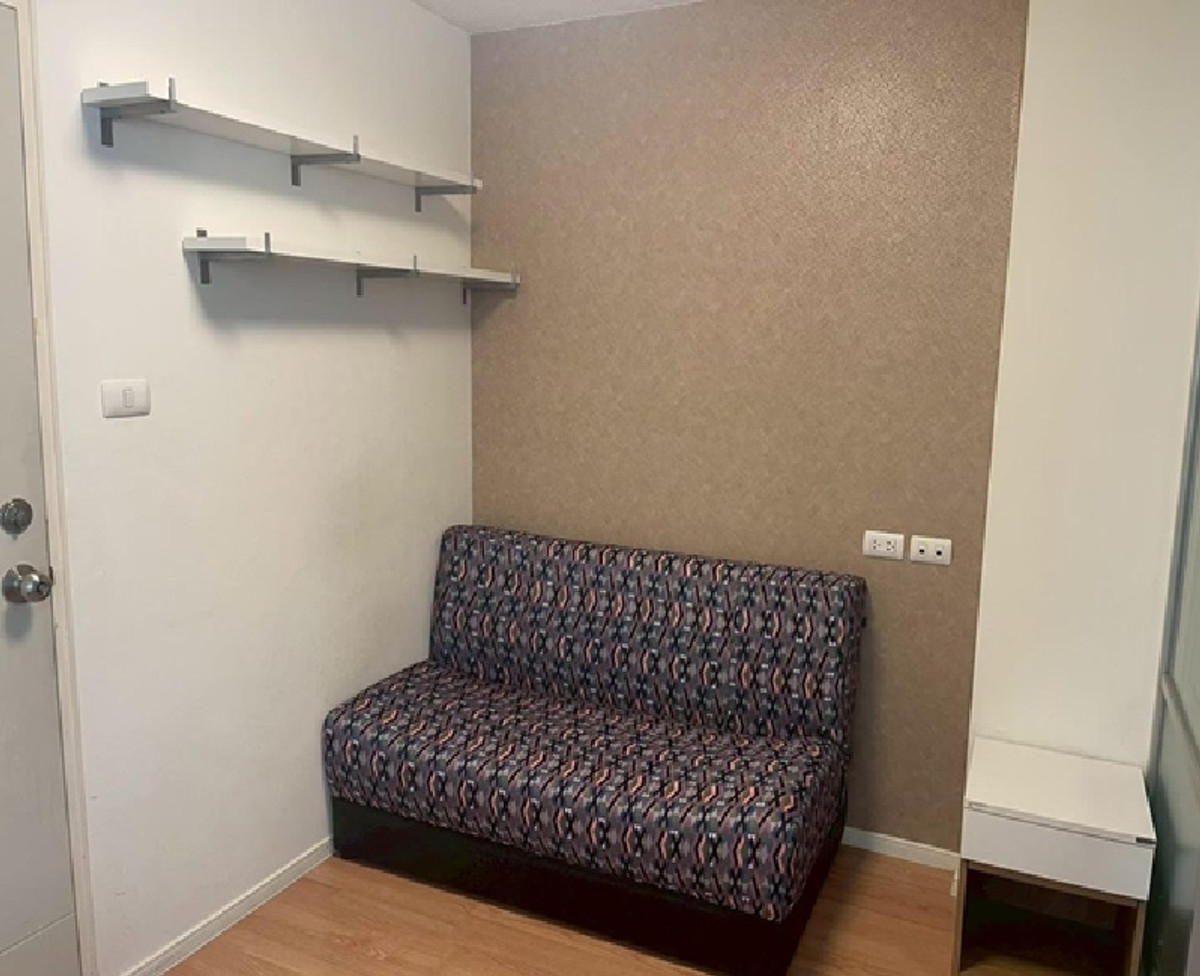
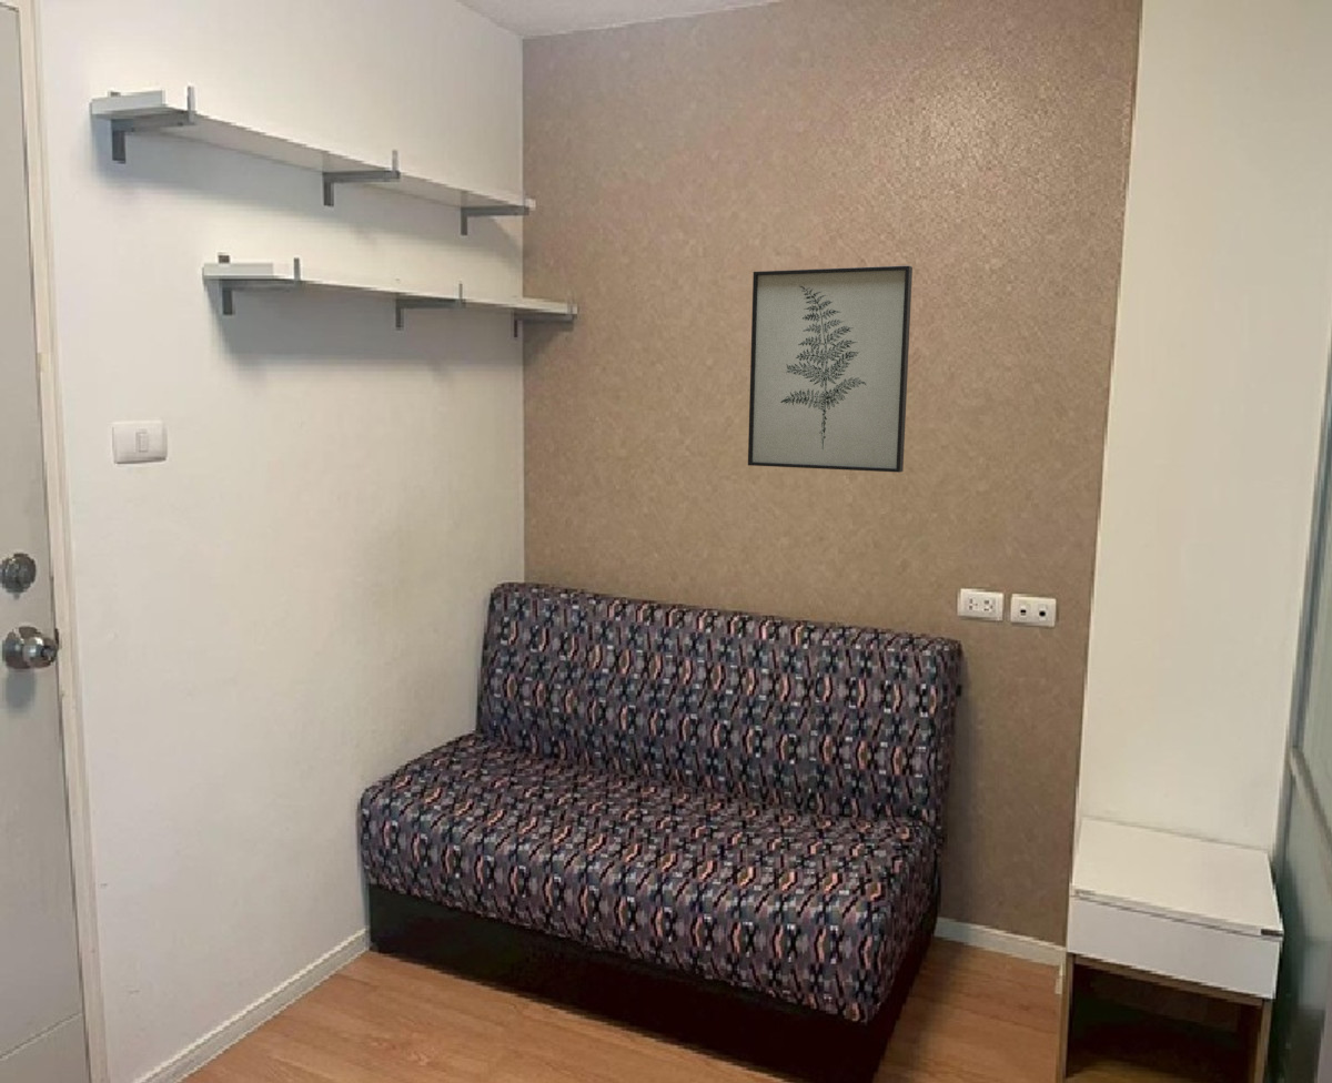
+ wall art [747,264,914,474]
